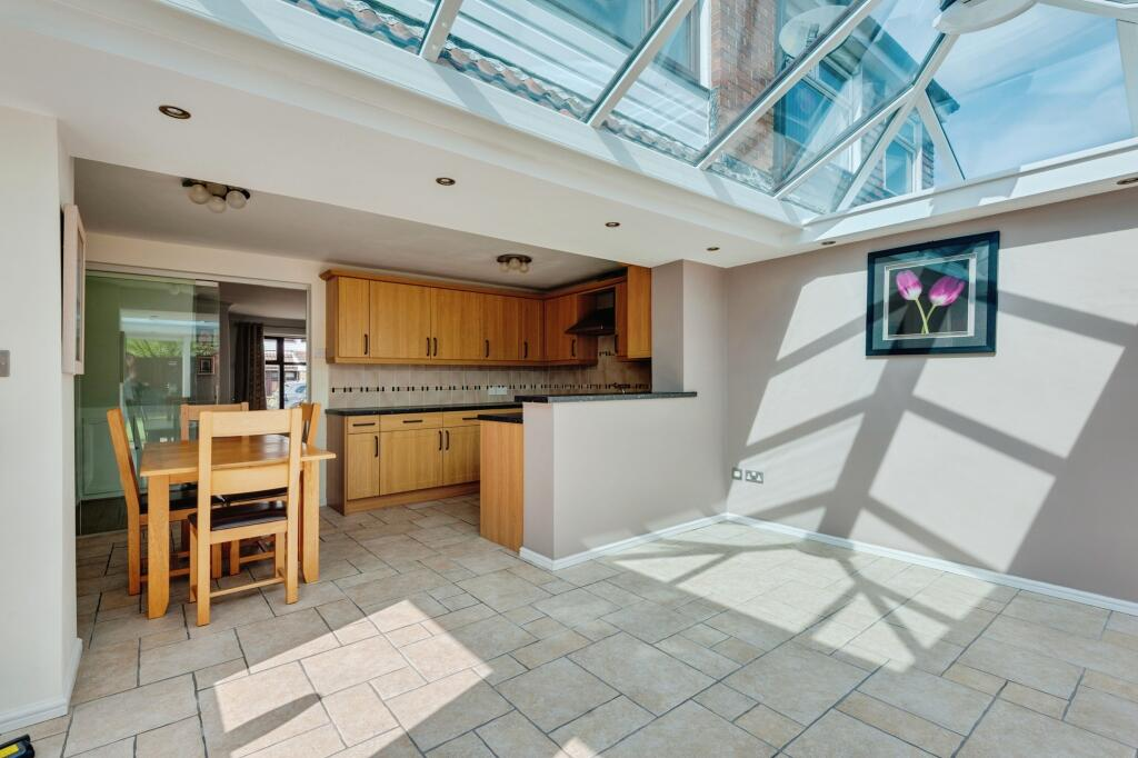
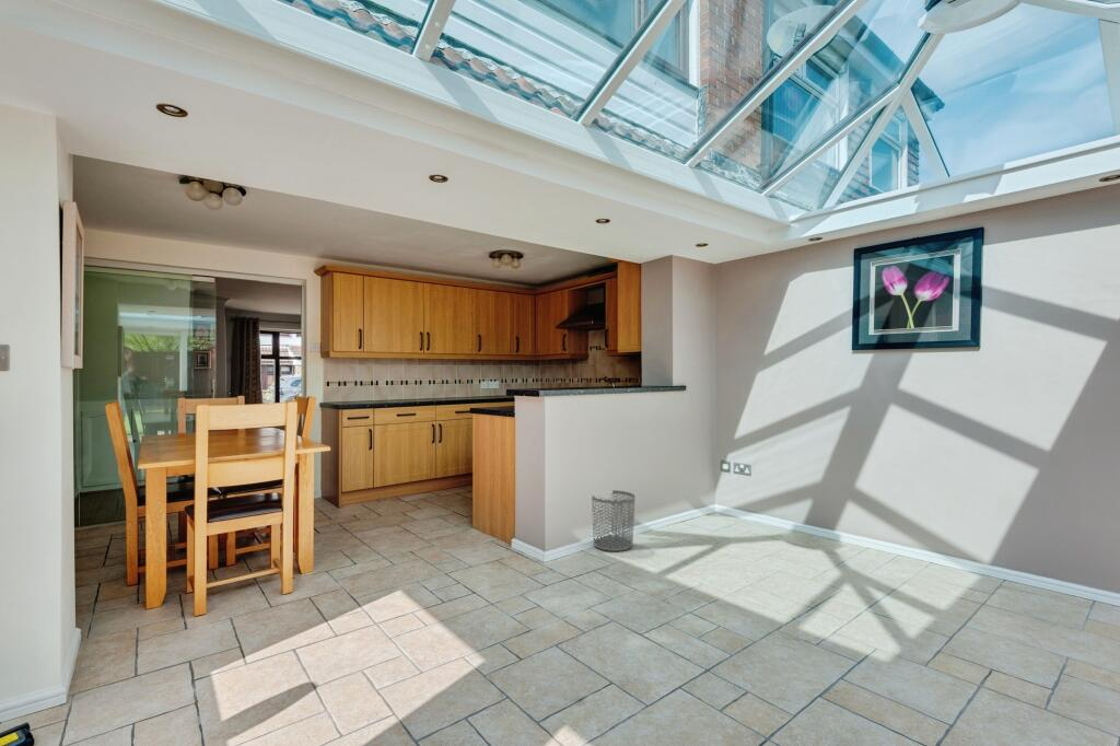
+ waste bin [591,489,637,552]
